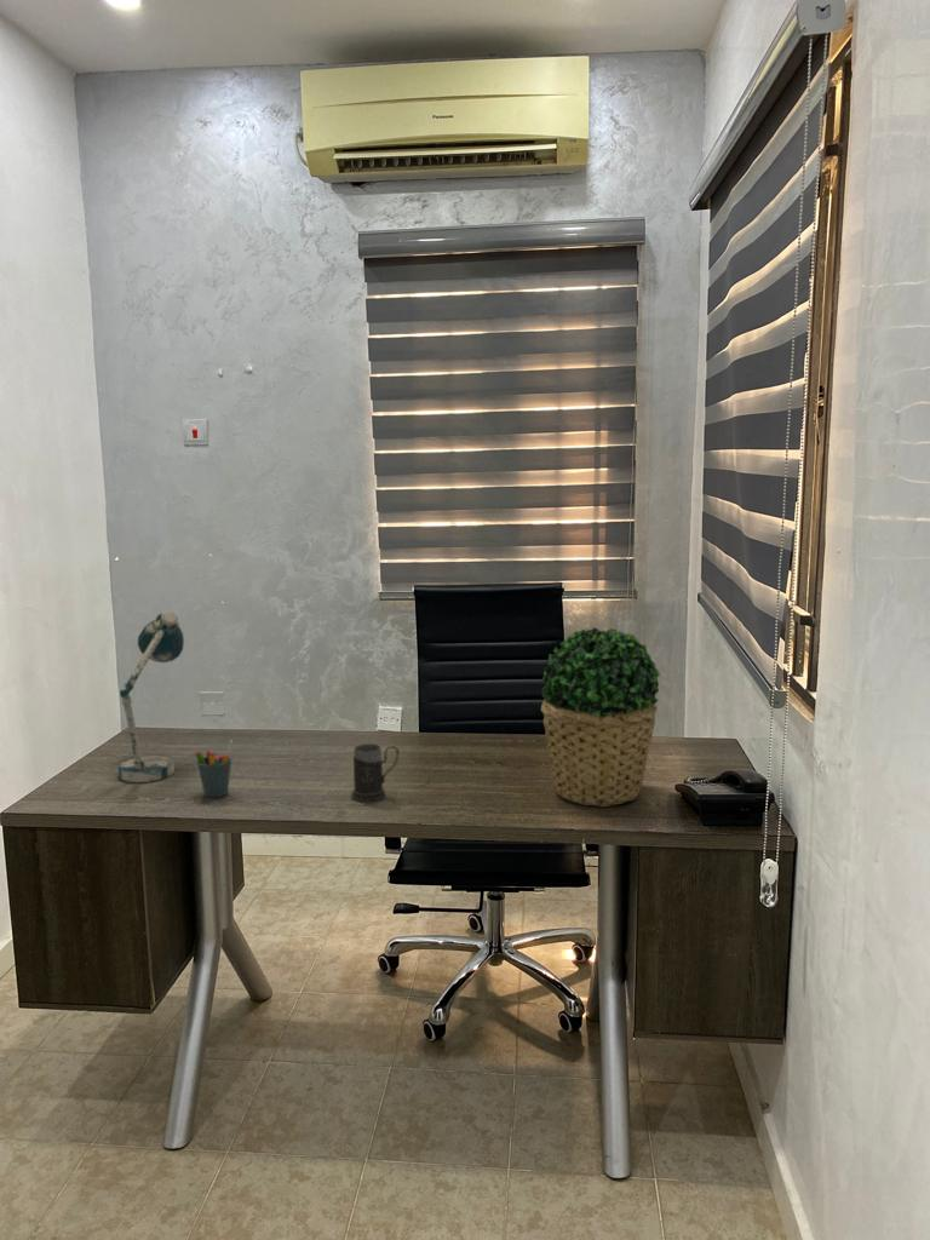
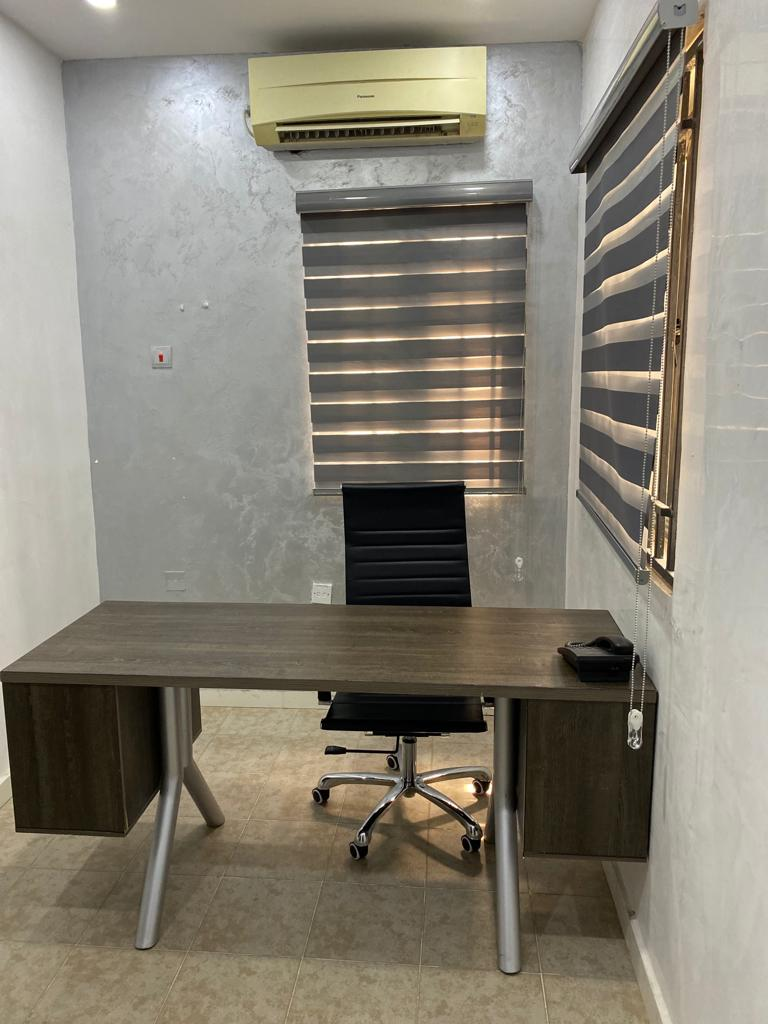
- mug [350,742,401,803]
- desk lamp [117,609,185,783]
- pen holder [194,739,234,798]
- potted plant [540,626,661,808]
